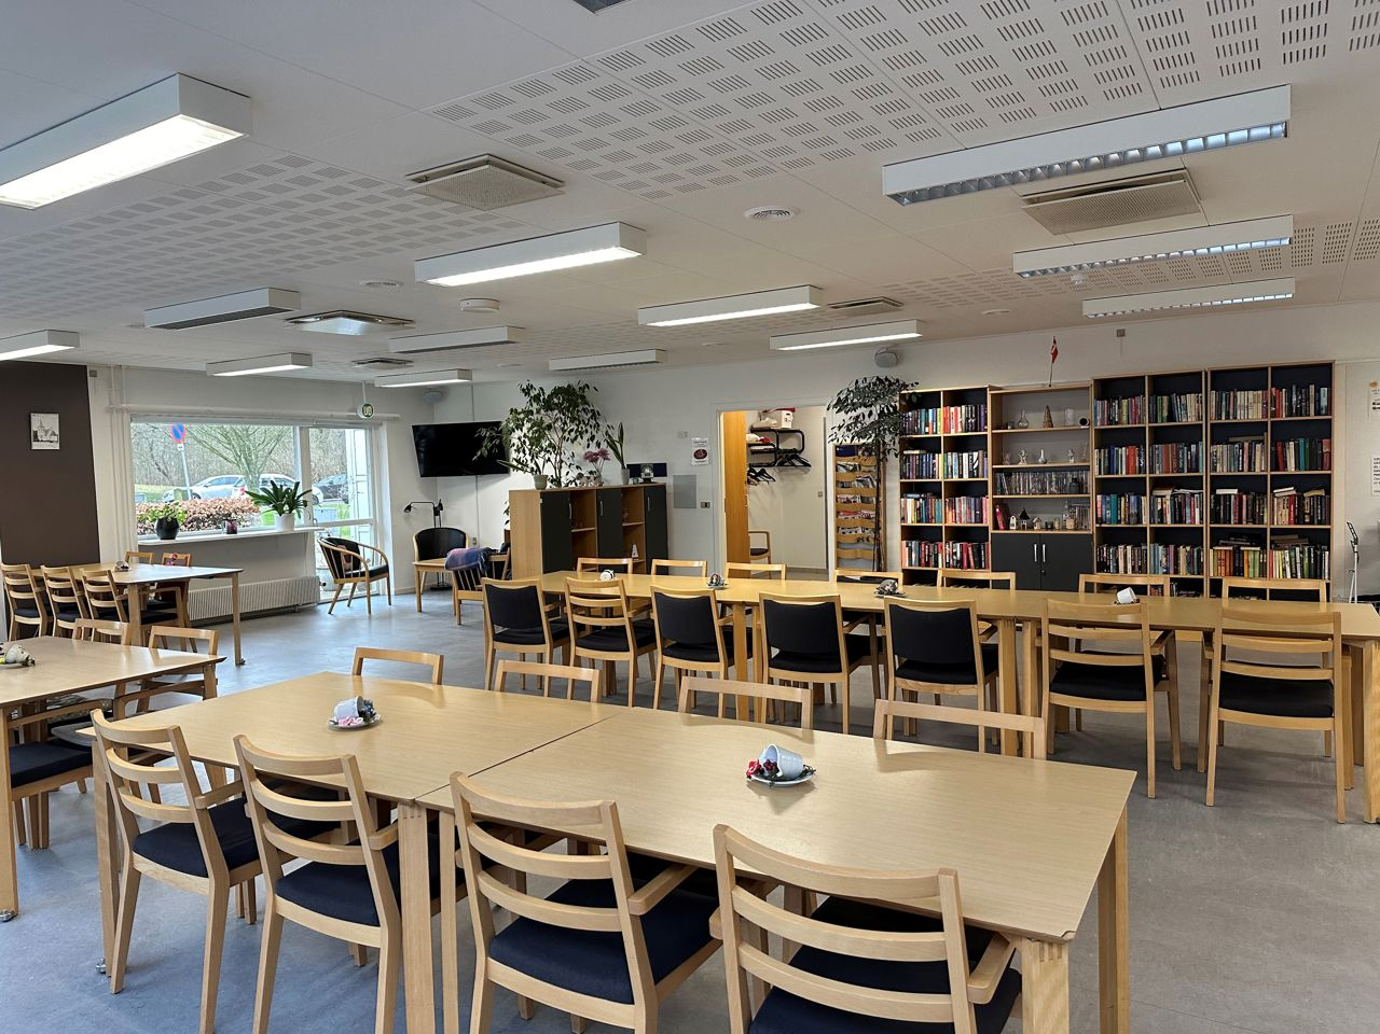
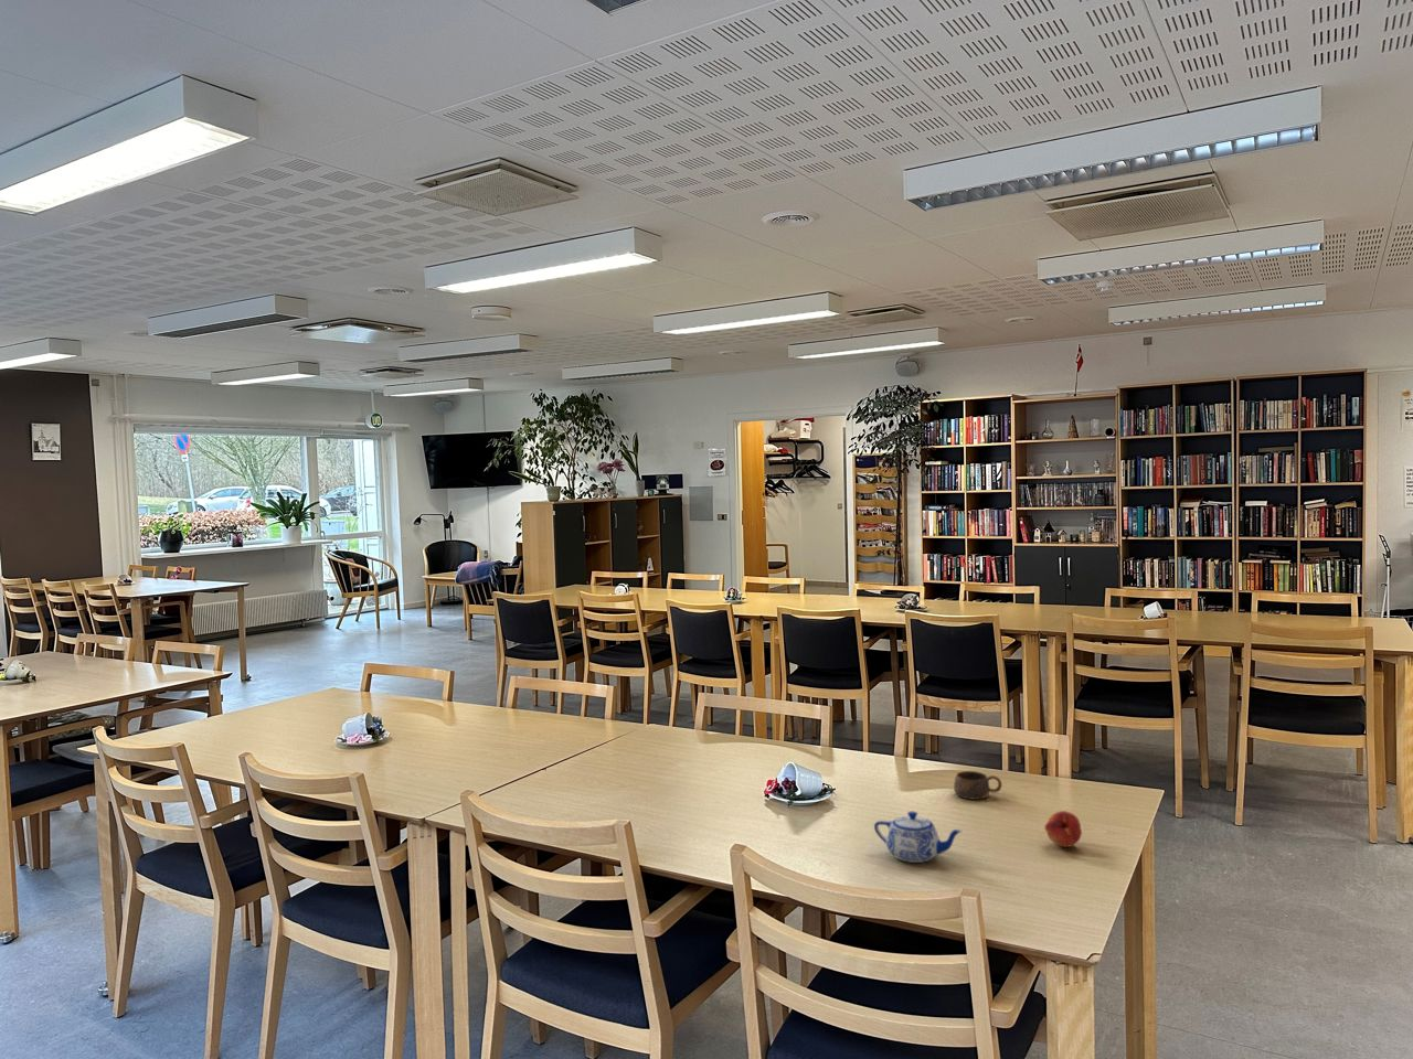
+ fruit [1044,810,1083,849]
+ cup [952,770,1004,801]
+ teapot [873,811,964,863]
